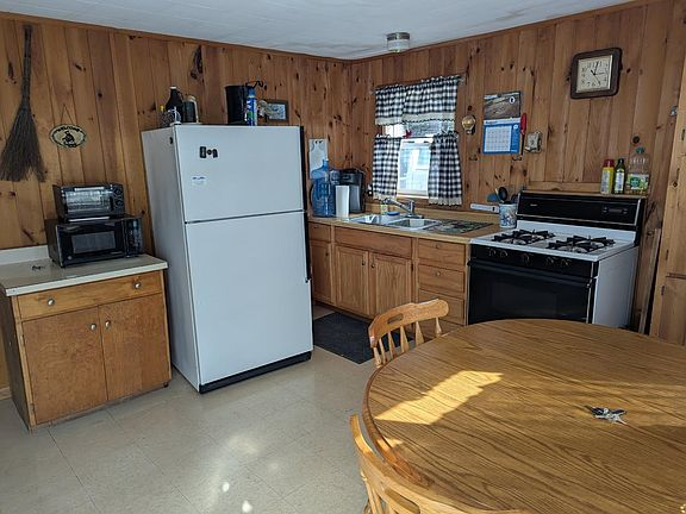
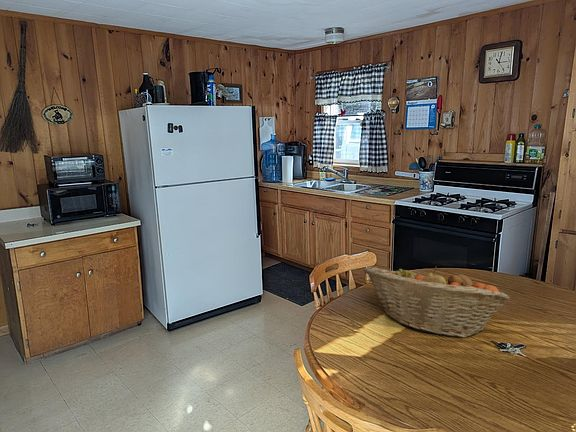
+ fruit basket [363,265,511,339]
